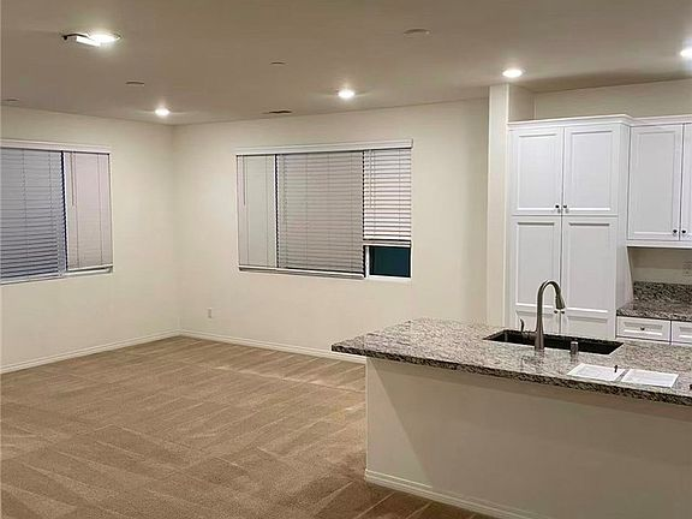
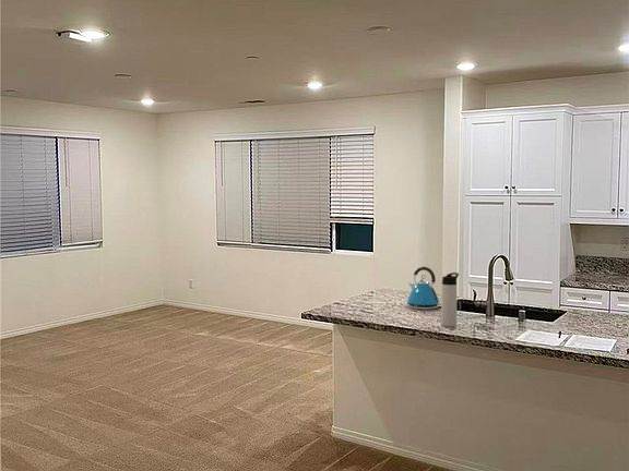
+ kettle [406,266,441,311]
+ thermos bottle [440,271,460,328]
